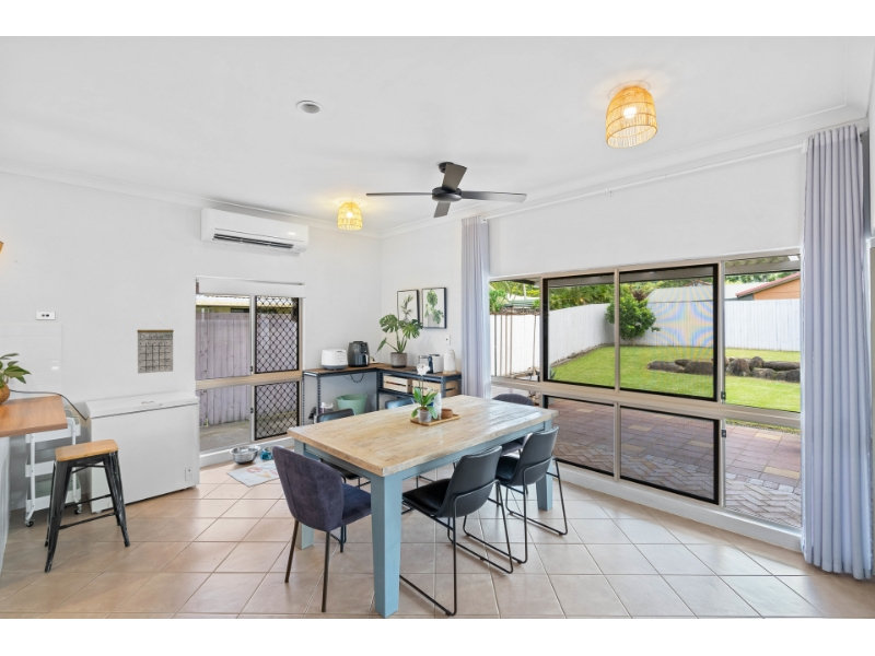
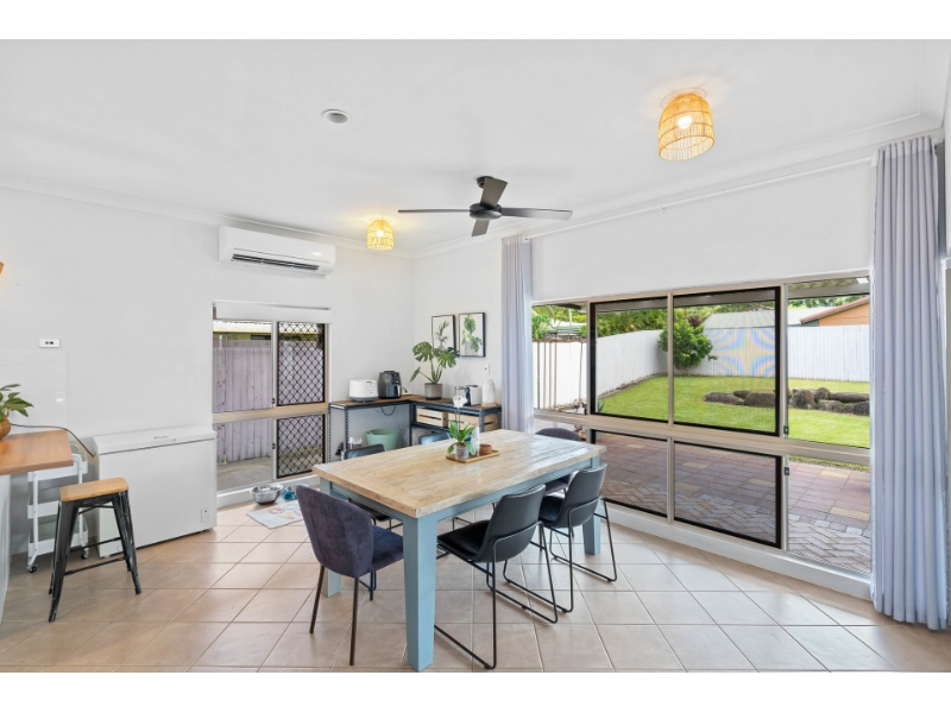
- calendar [136,320,175,375]
